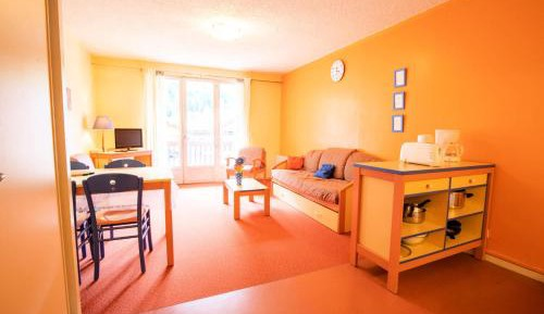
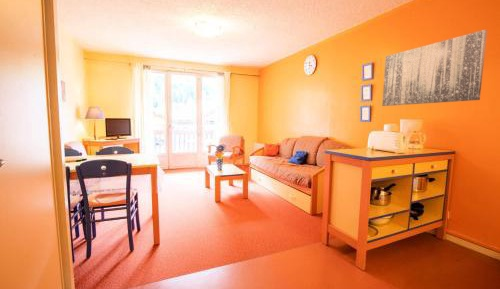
+ wall art [381,29,488,107]
